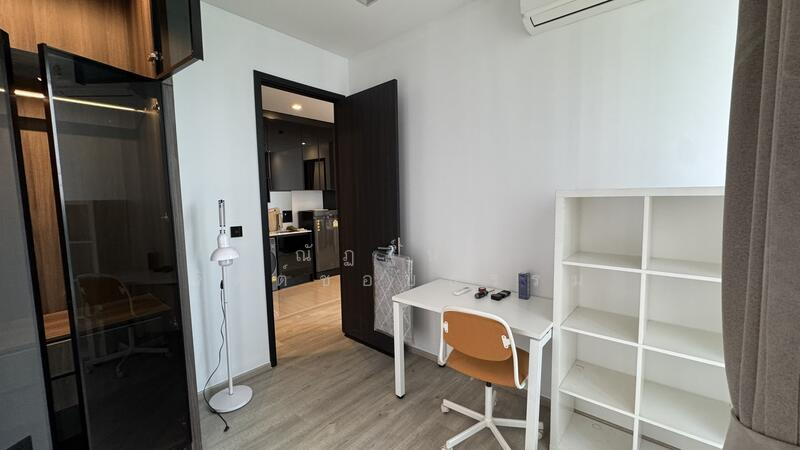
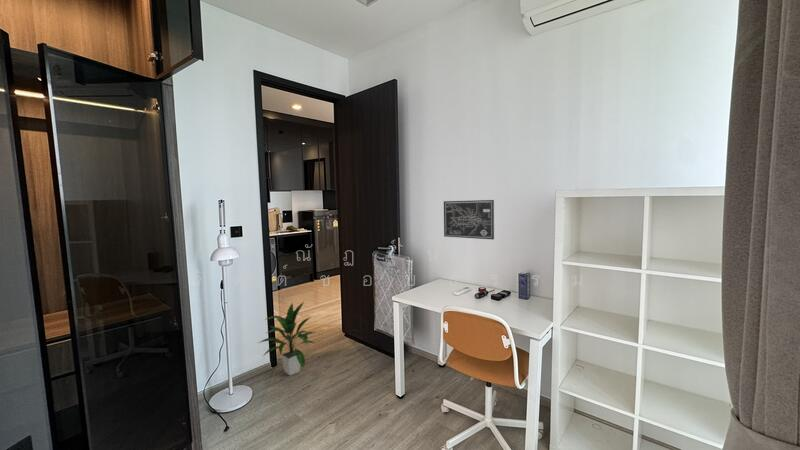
+ indoor plant [258,301,317,377]
+ wall art [443,199,495,240]
